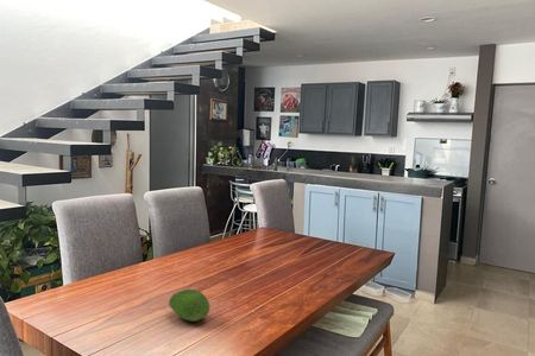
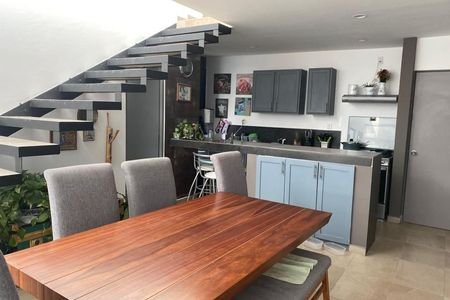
- fruit [168,288,212,323]
